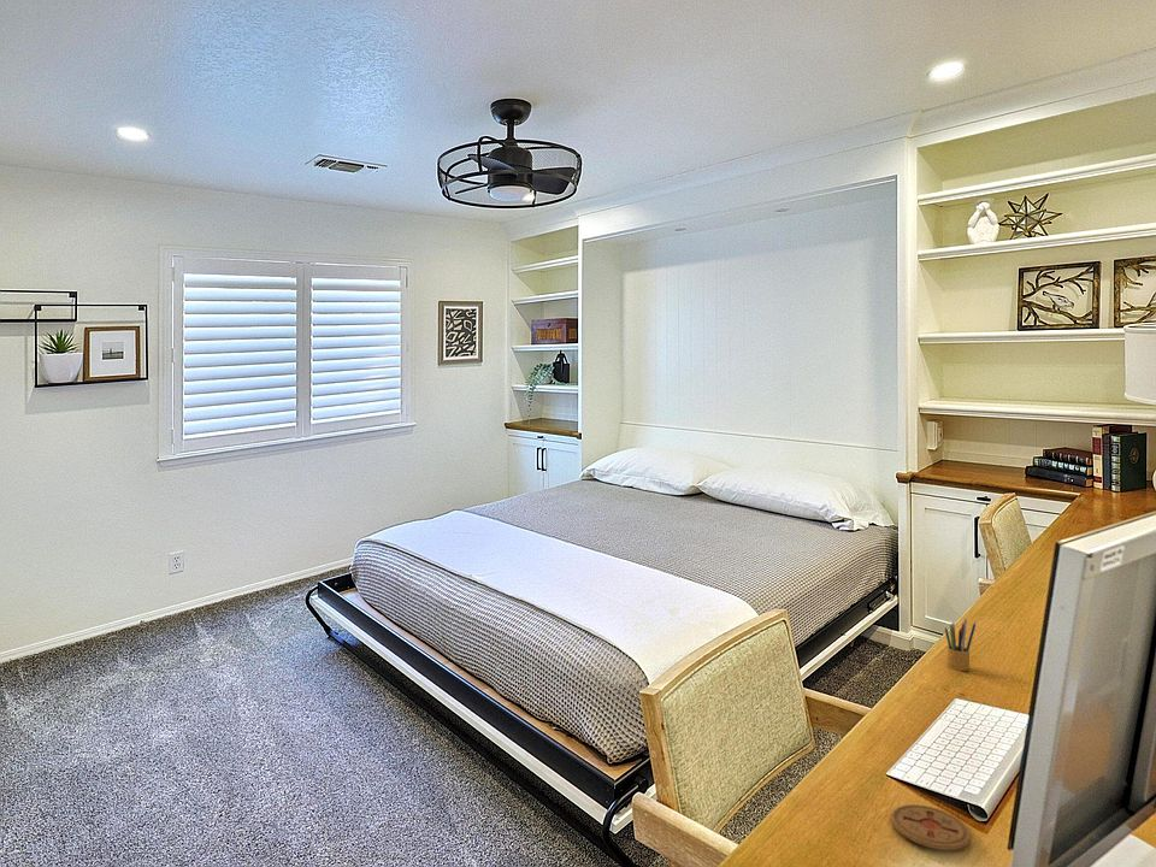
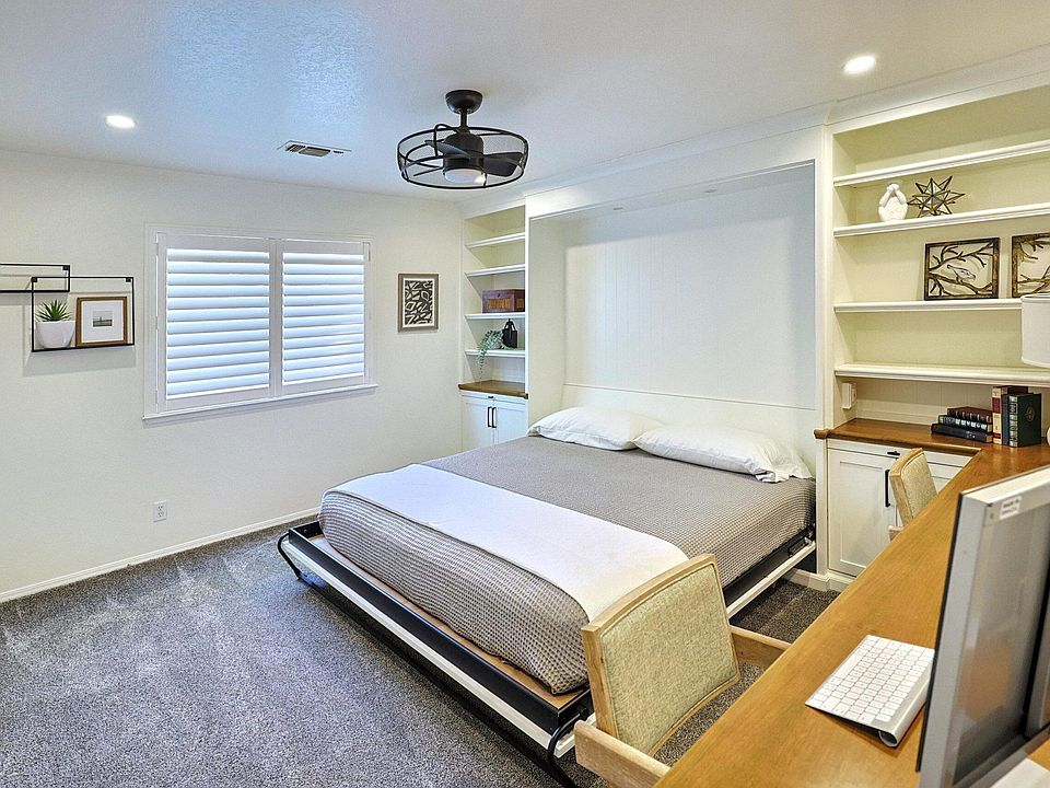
- pencil box [944,618,977,672]
- coaster [890,803,972,851]
